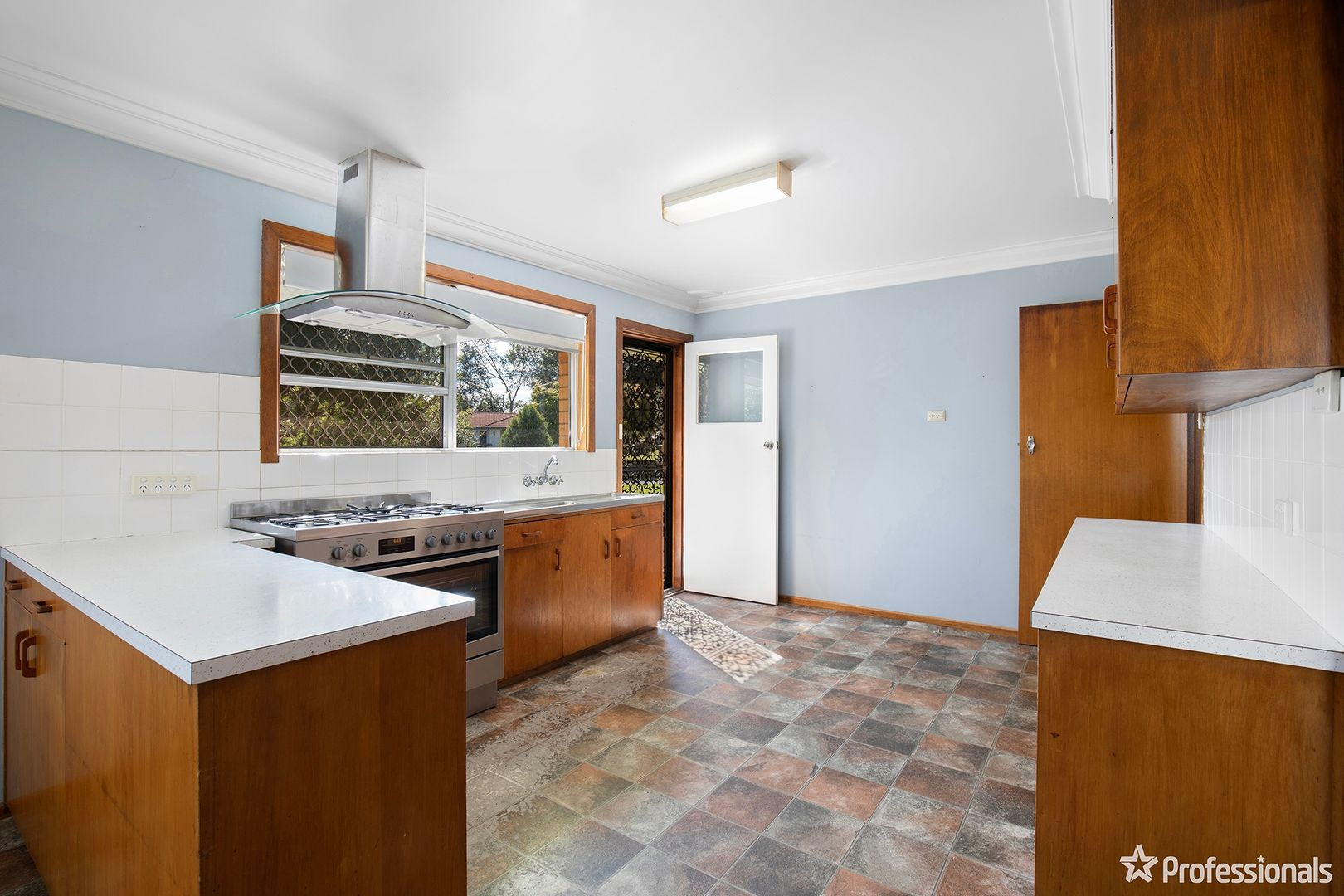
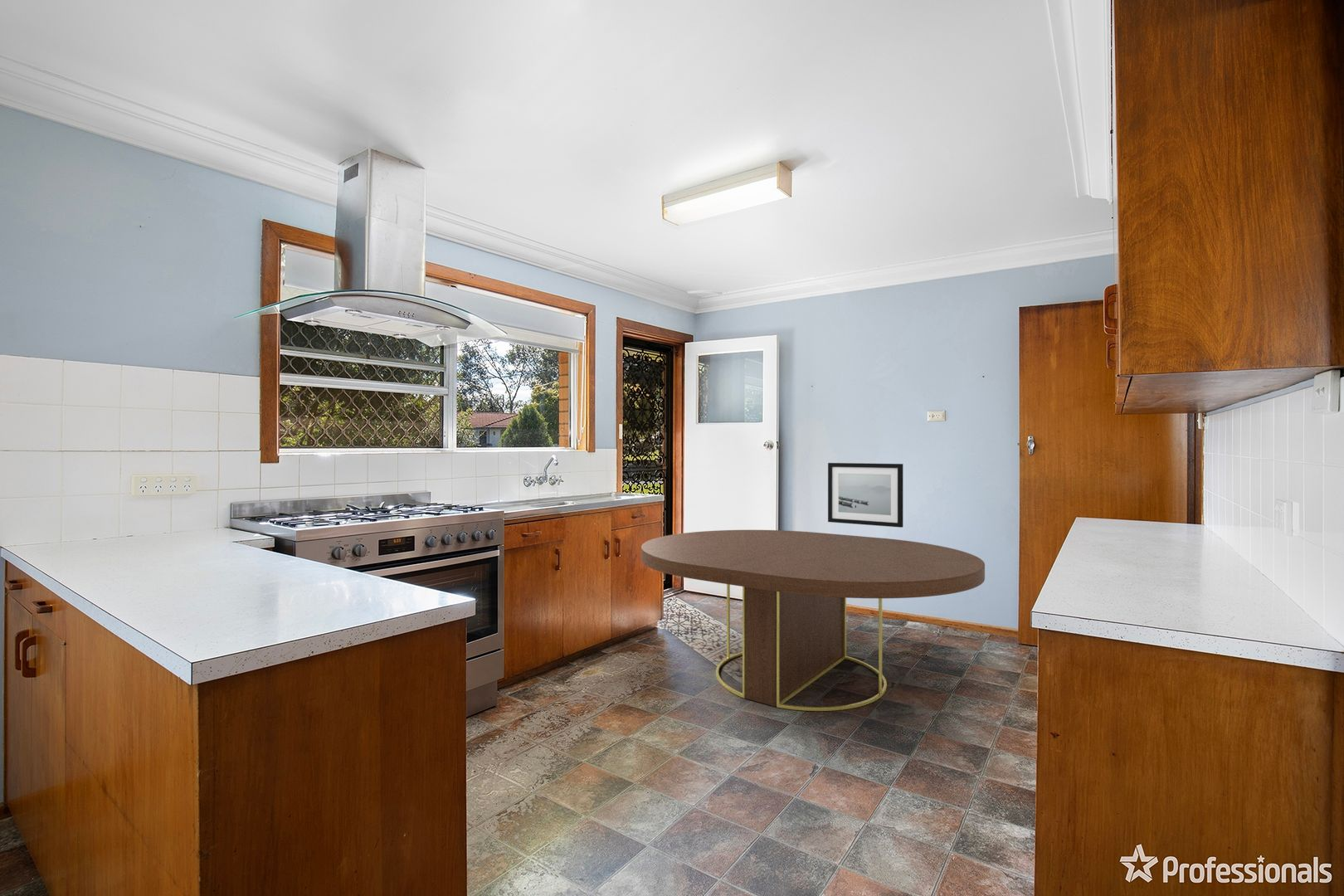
+ dining table [640,529,986,712]
+ wall art [827,462,903,528]
